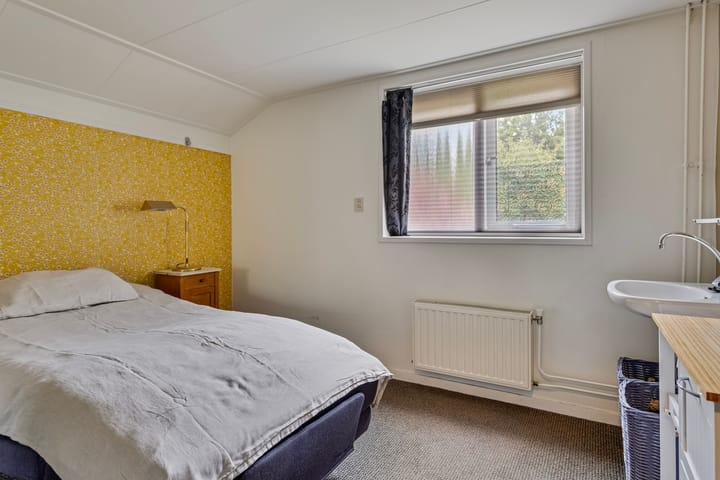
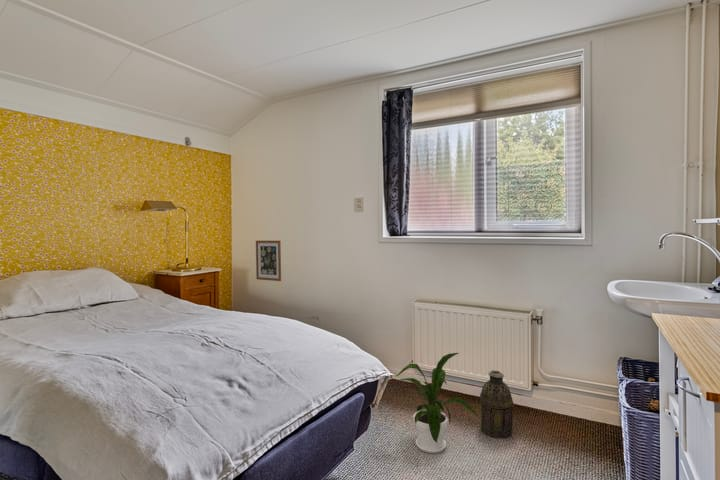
+ lantern [479,369,515,439]
+ house plant [395,352,480,454]
+ wall art [255,240,282,282]
